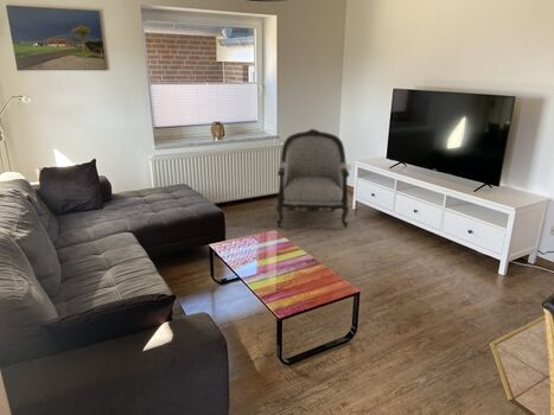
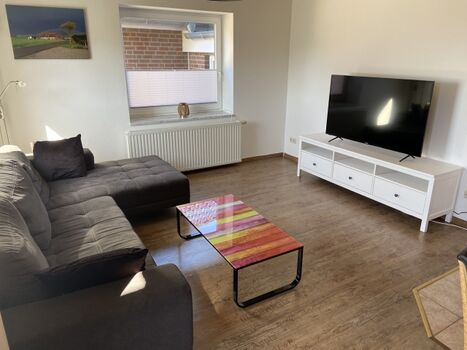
- armchair [275,128,351,229]
